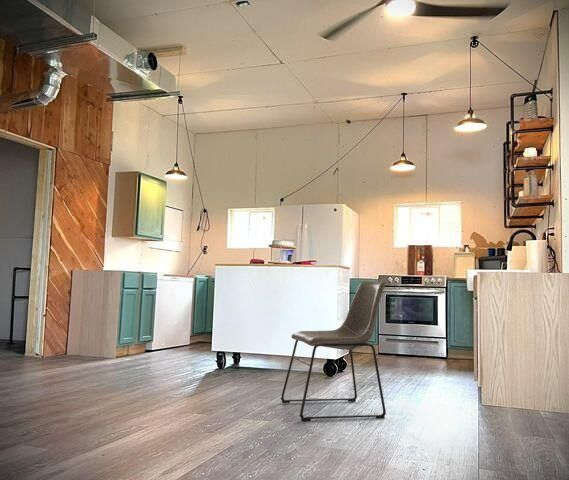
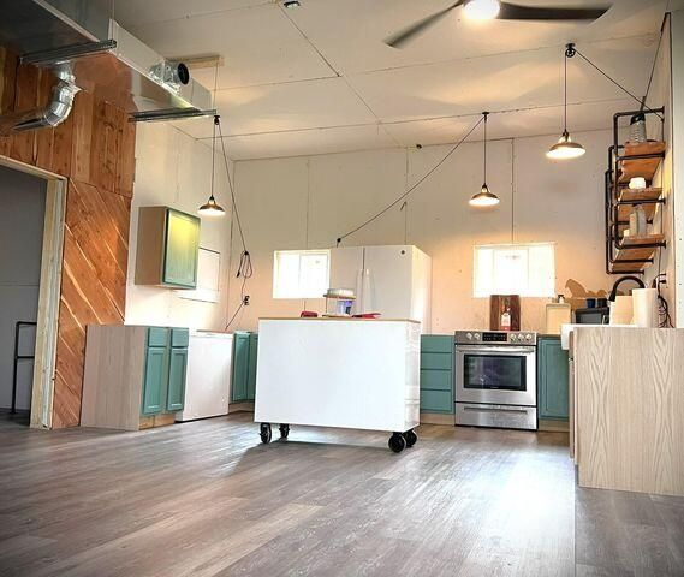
- chair [280,280,387,422]
